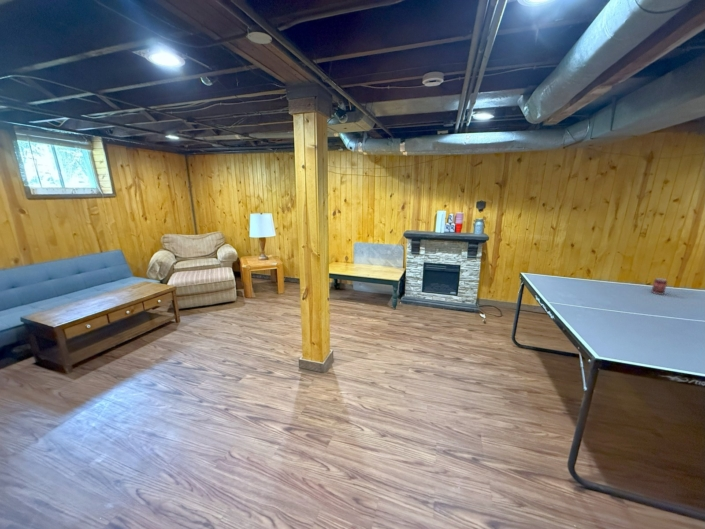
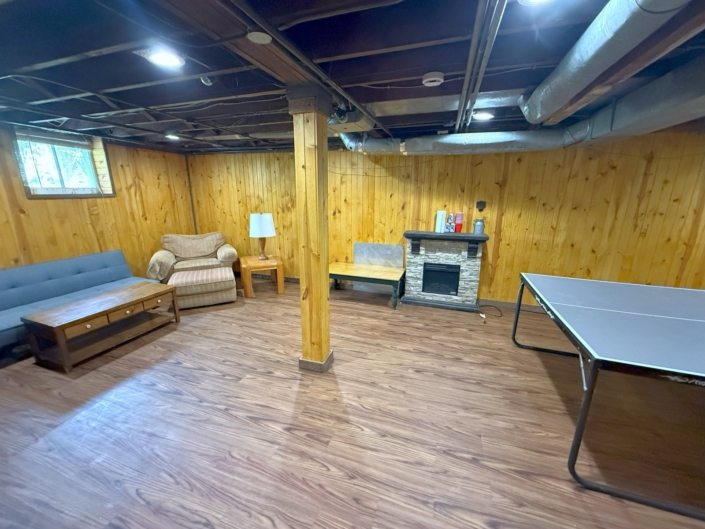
- beverage can [650,277,668,296]
